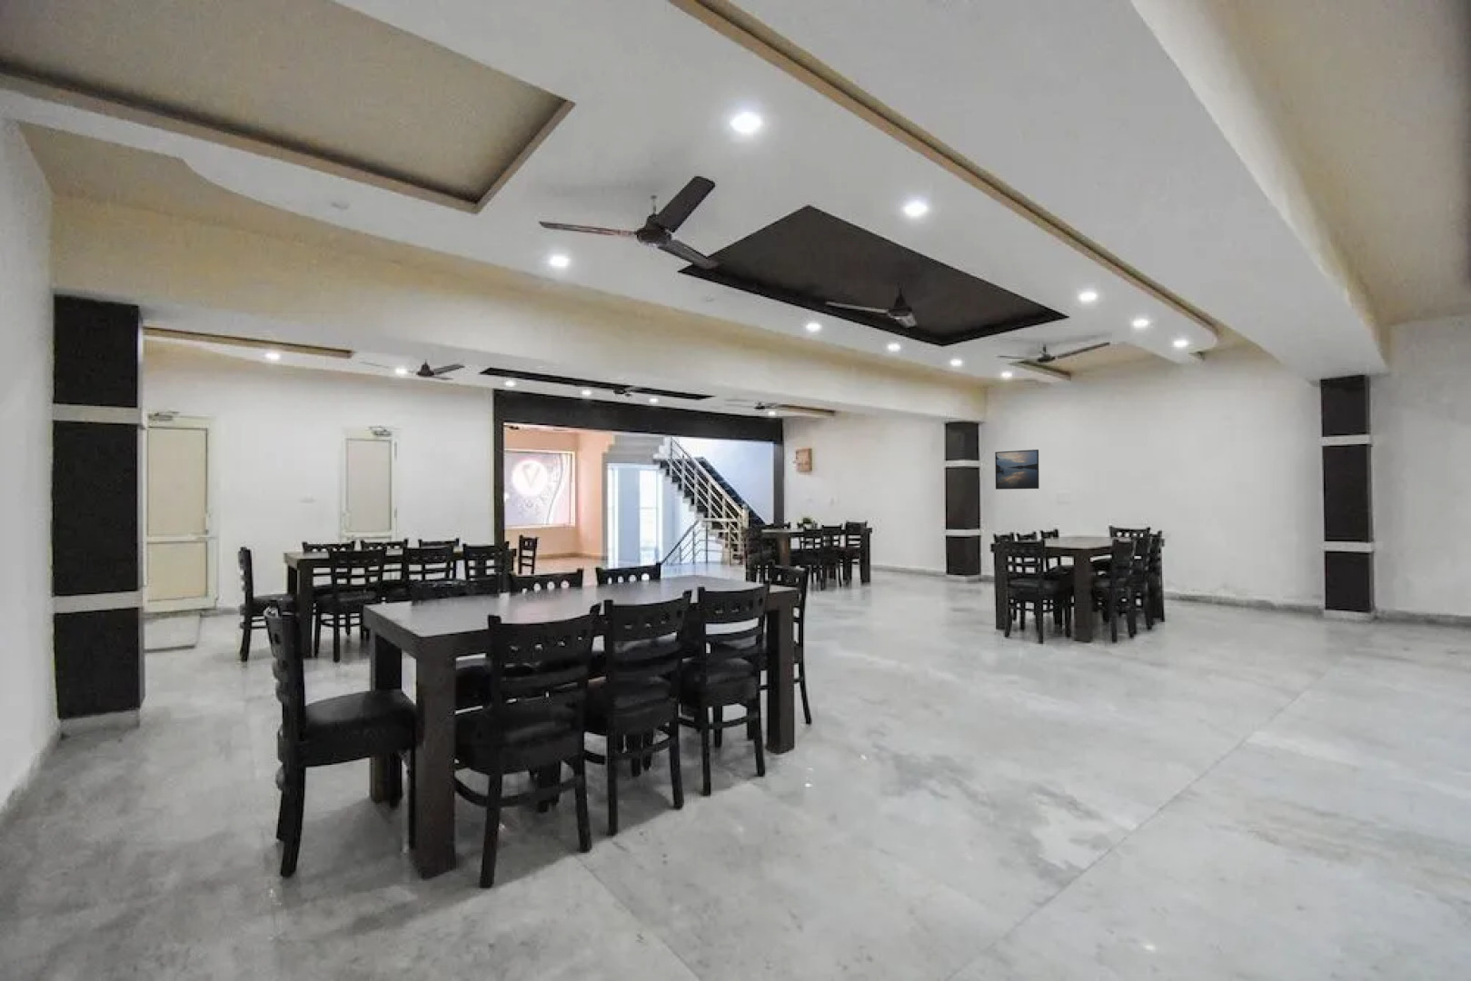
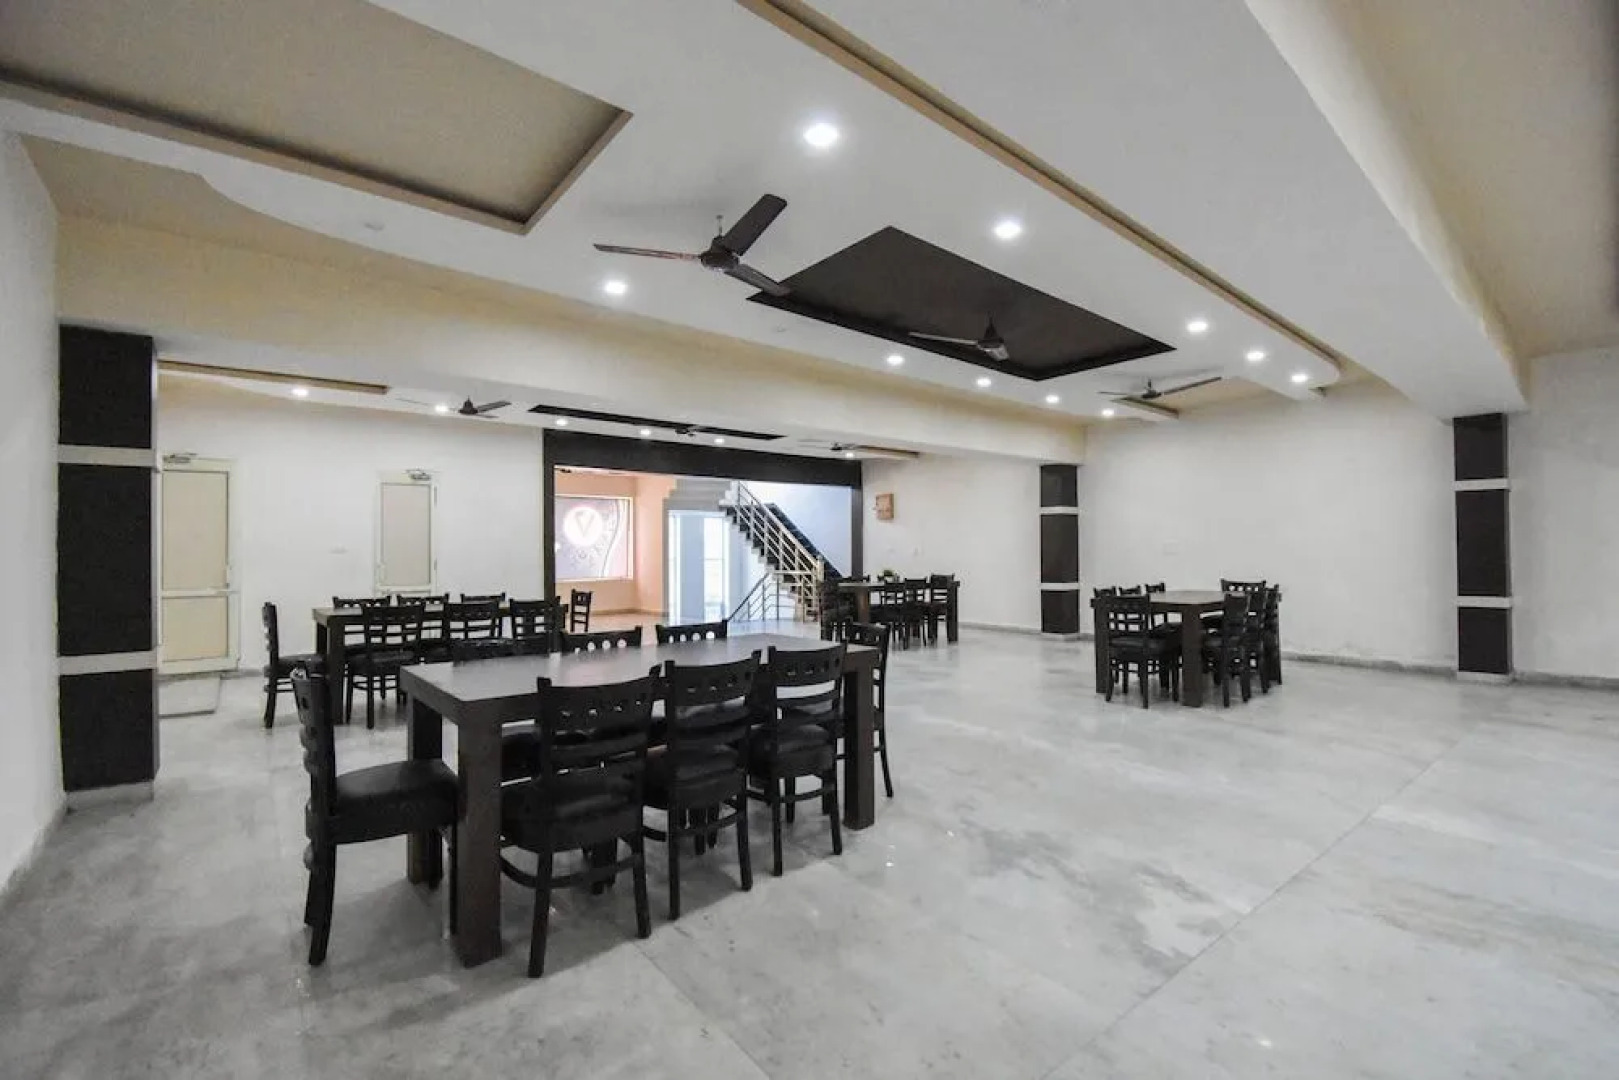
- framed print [993,449,1041,490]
